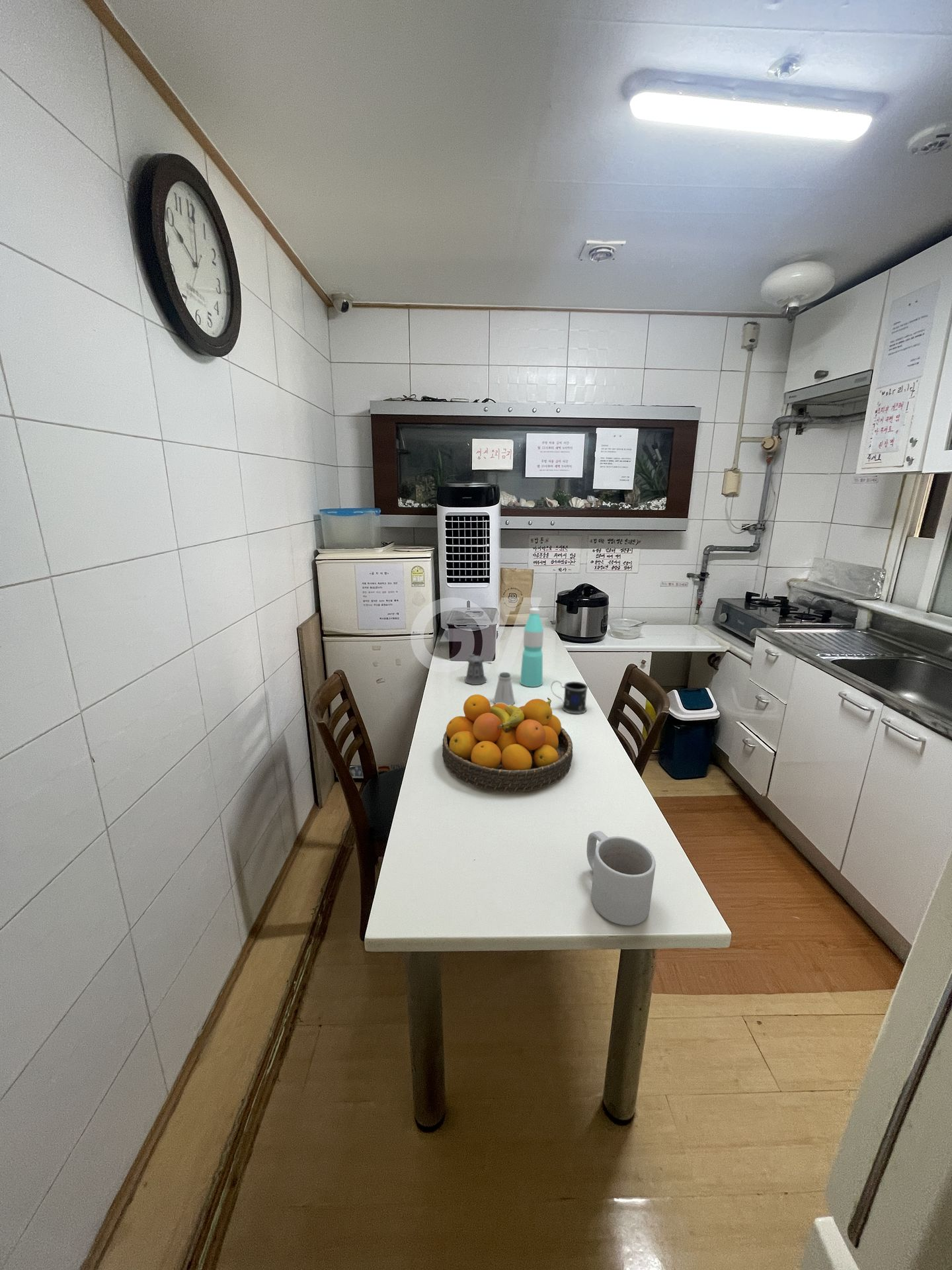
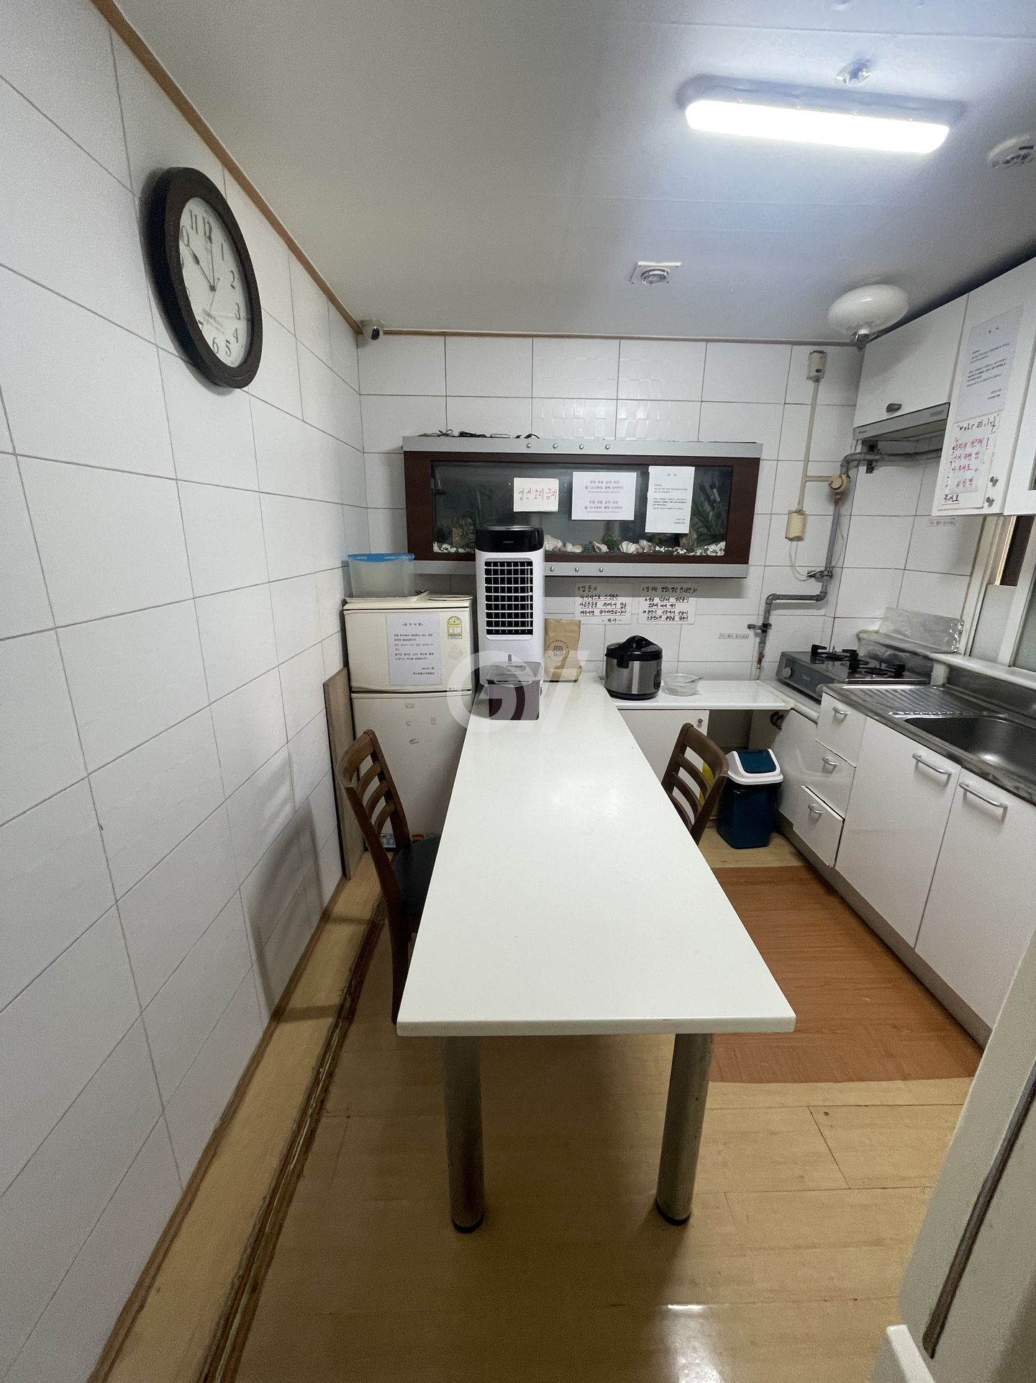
- saltshaker [493,671,516,706]
- mug [551,680,588,714]
- mug [586,830,656,926]
- water bottle [520,607,544,687]
- fruit bowl [442,694,573,793]
- pepper shaker [464,654,493,685]
